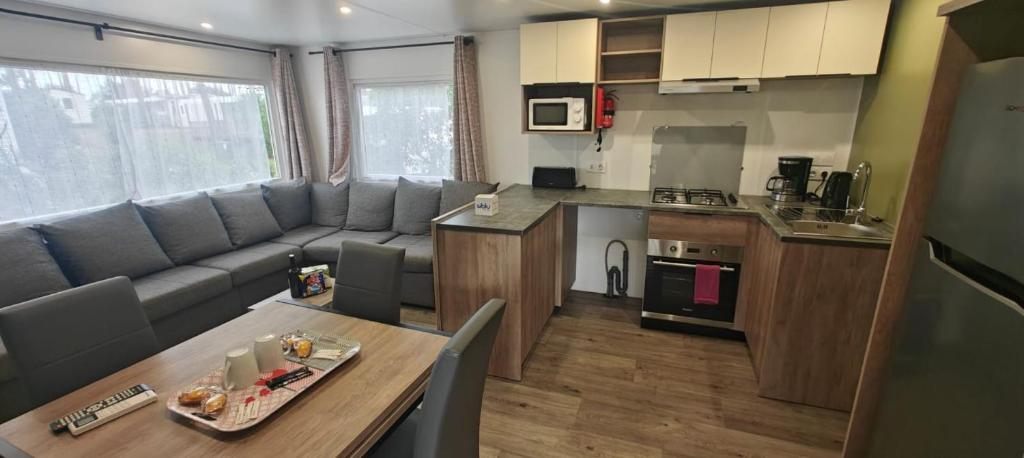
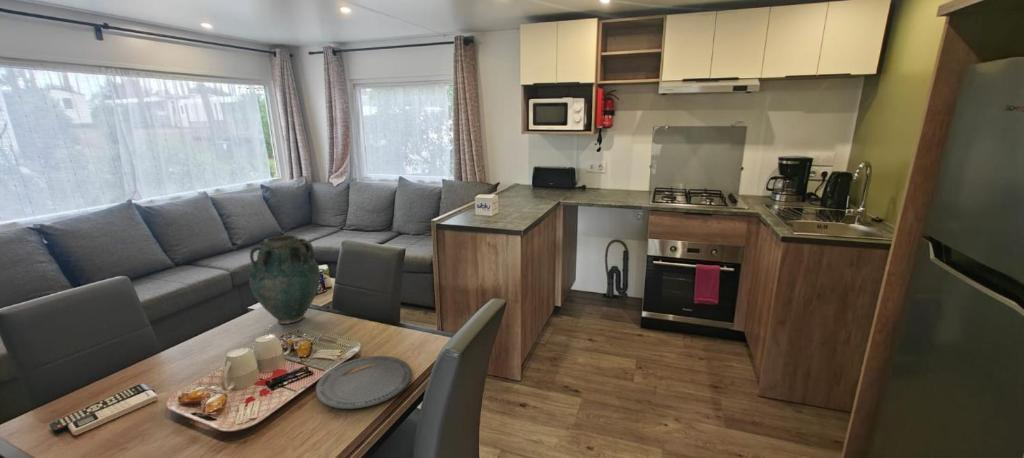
+ plate [315,355,412,410]
+ vase [248,234,321,325]
